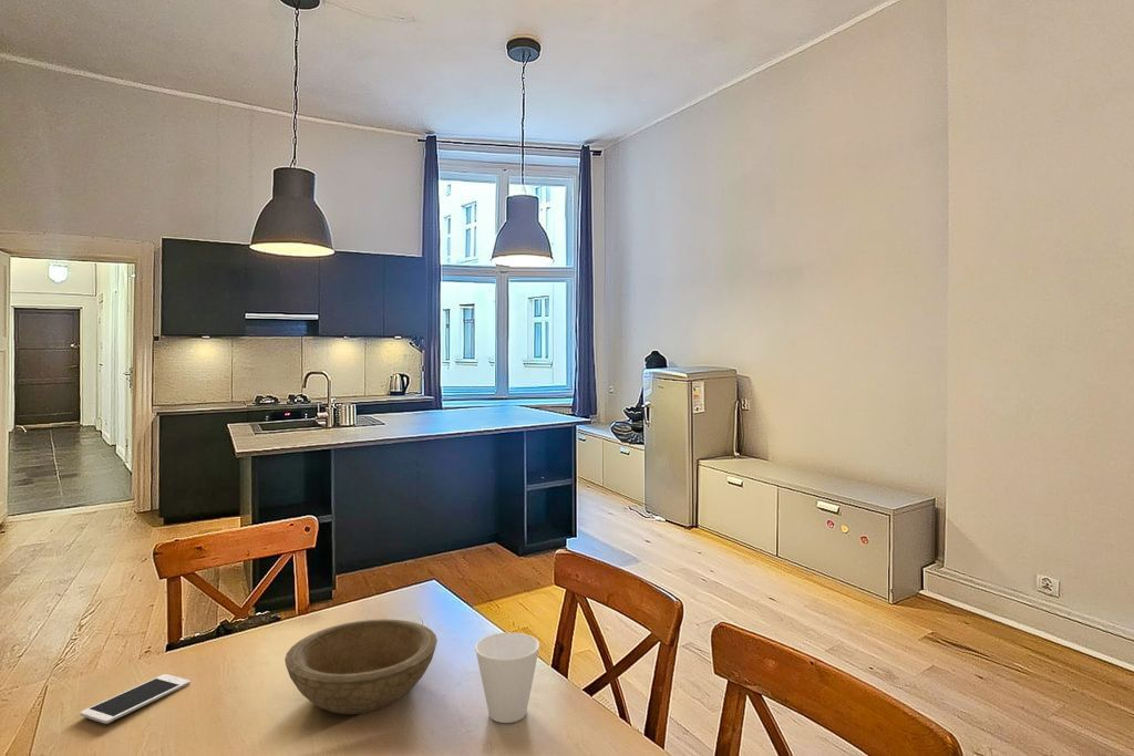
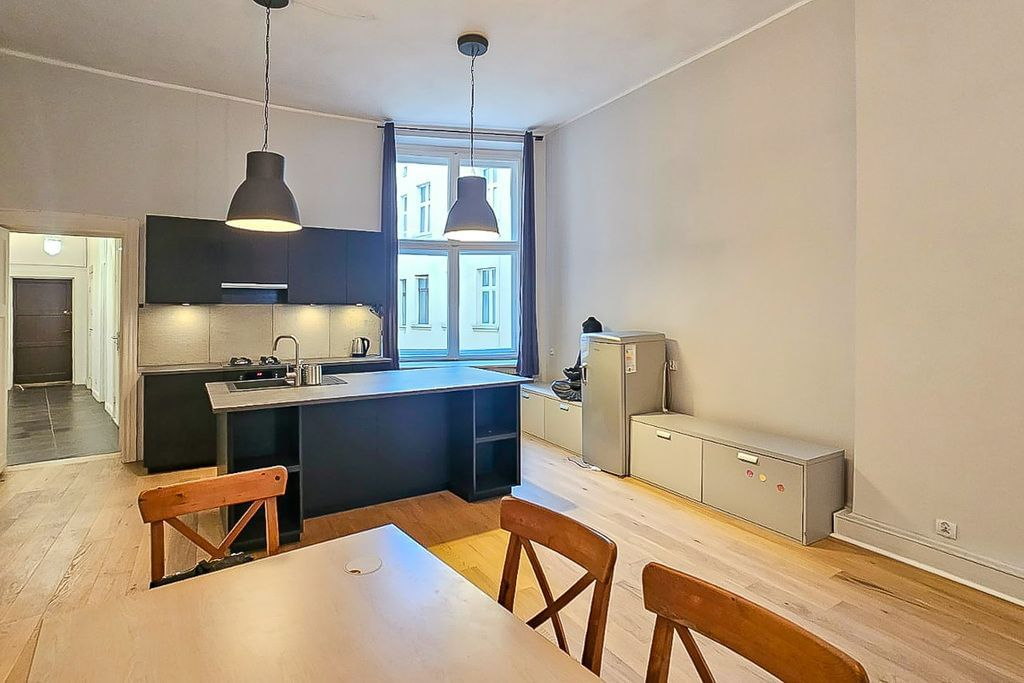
- bowl [284,618,439,716]
- cup [474,631,542,724]
- cell phone [80,673,192,725]
